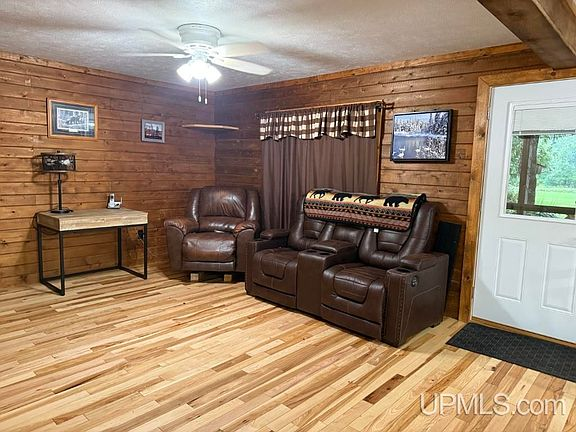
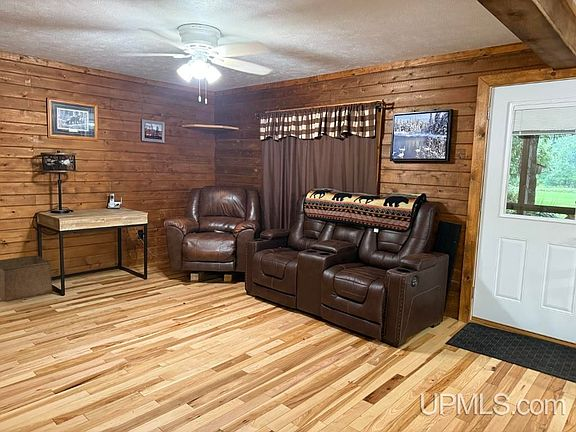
+ storage bin [0,254,53,302]
